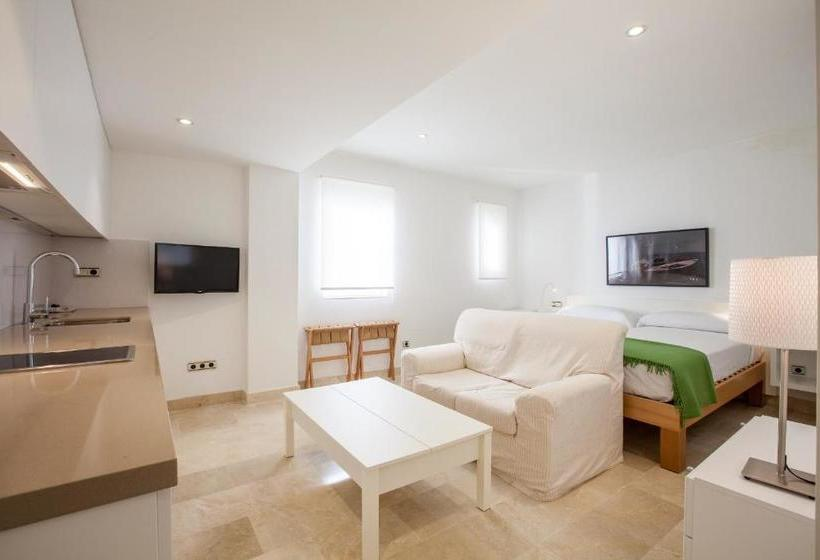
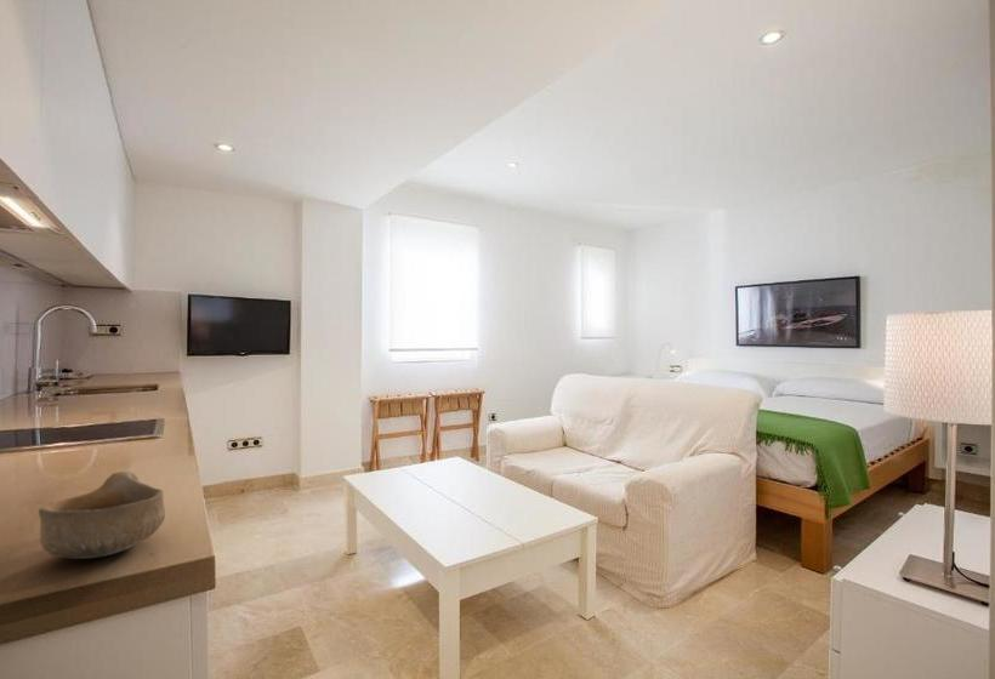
+ bowl [38,470,166,560]
